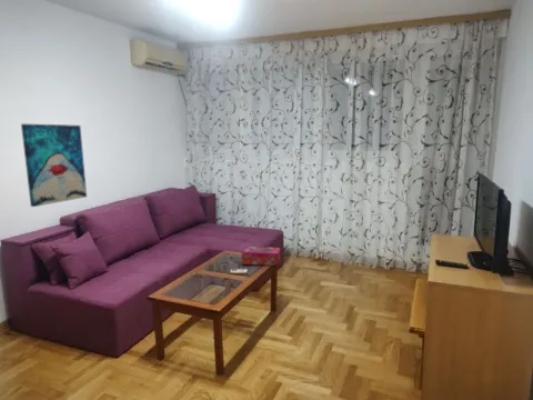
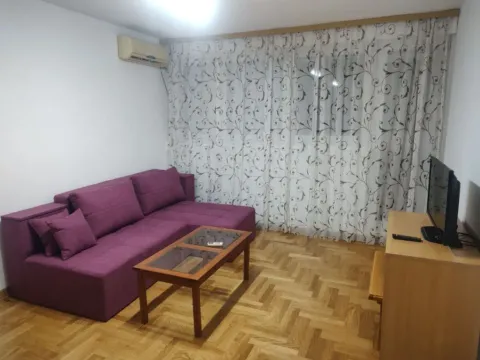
- wall art [20,122,88,208]
- tissue box [241,246,281,267]
